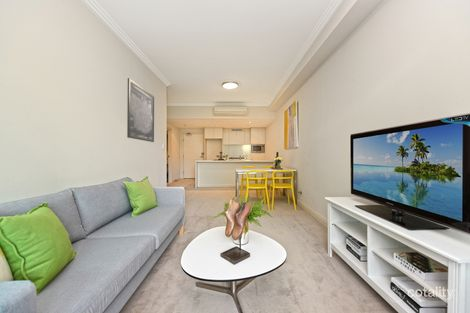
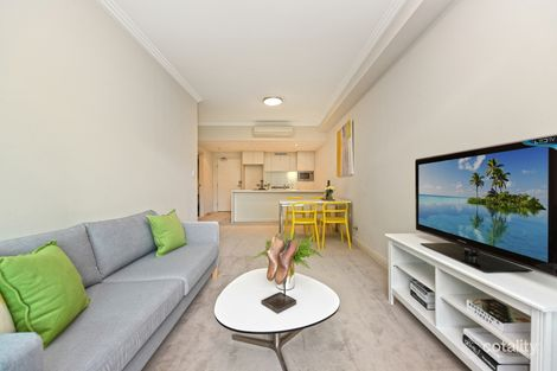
- wall art [126,77,155,143]
